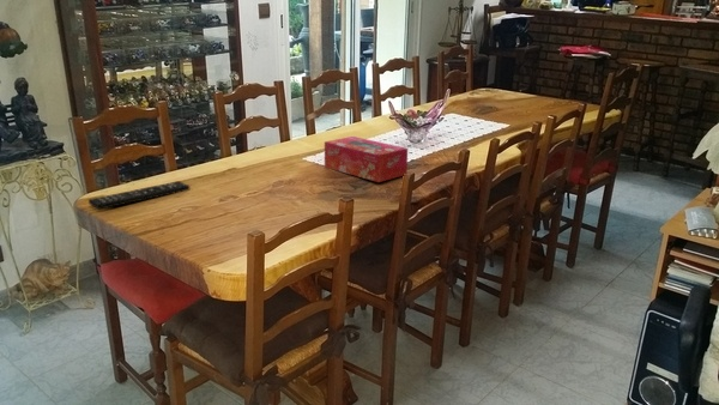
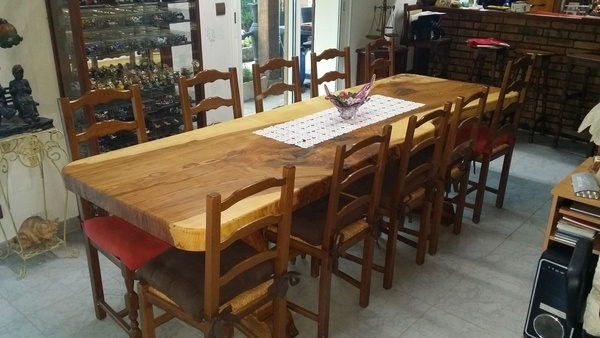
- tissue box [324,135,409,183]
- remote control [87,180,191,211]
